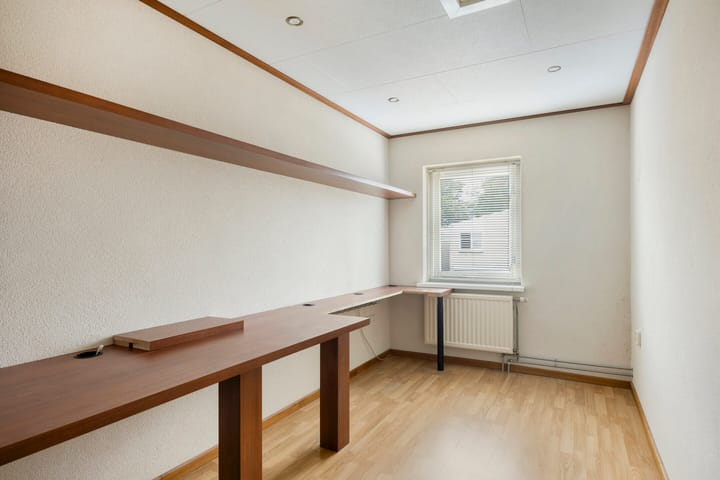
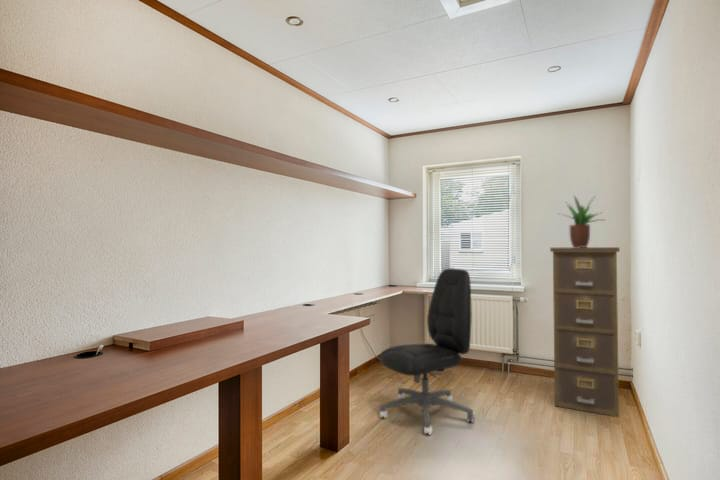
+ office chair [379,267,476,436]
+ filing cabinet [549,246,621,418]
+ potted plant [556,194,605,248]
